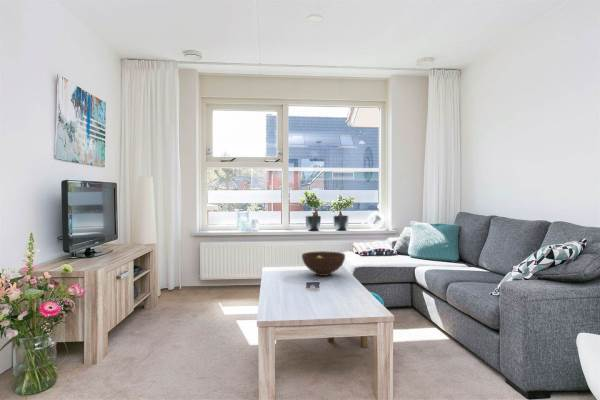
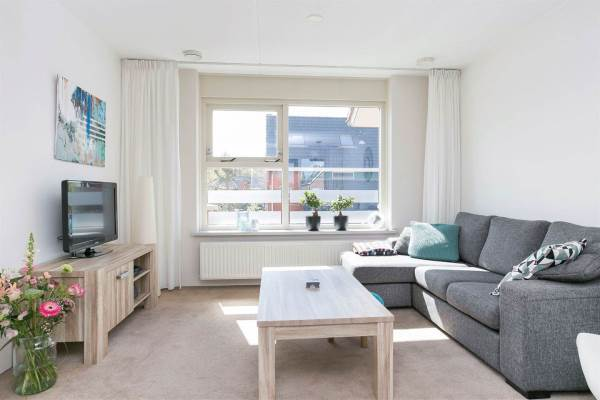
- fruit bowl [301,250,346,277]
